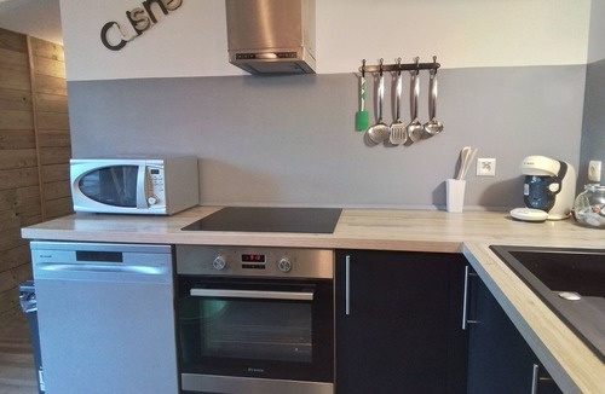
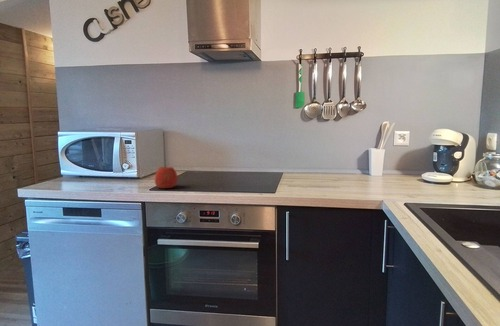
+ apple [154,165,179,189]
